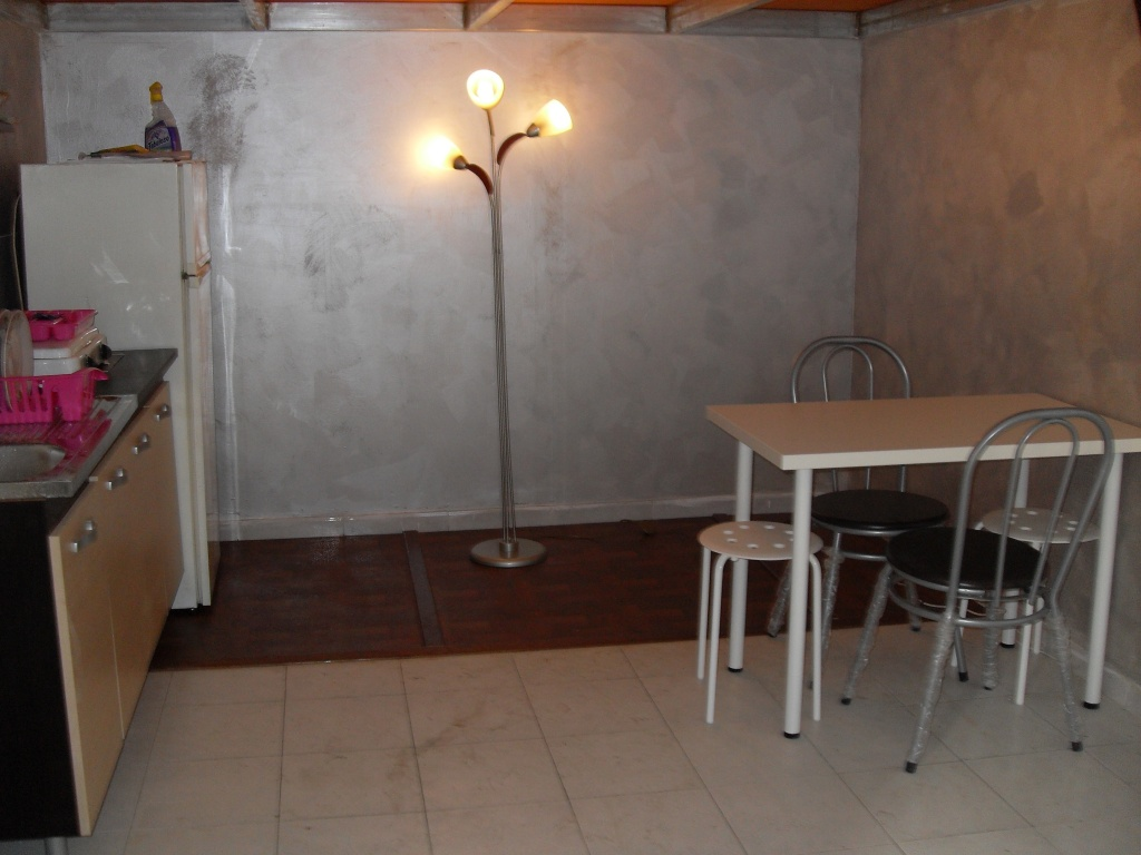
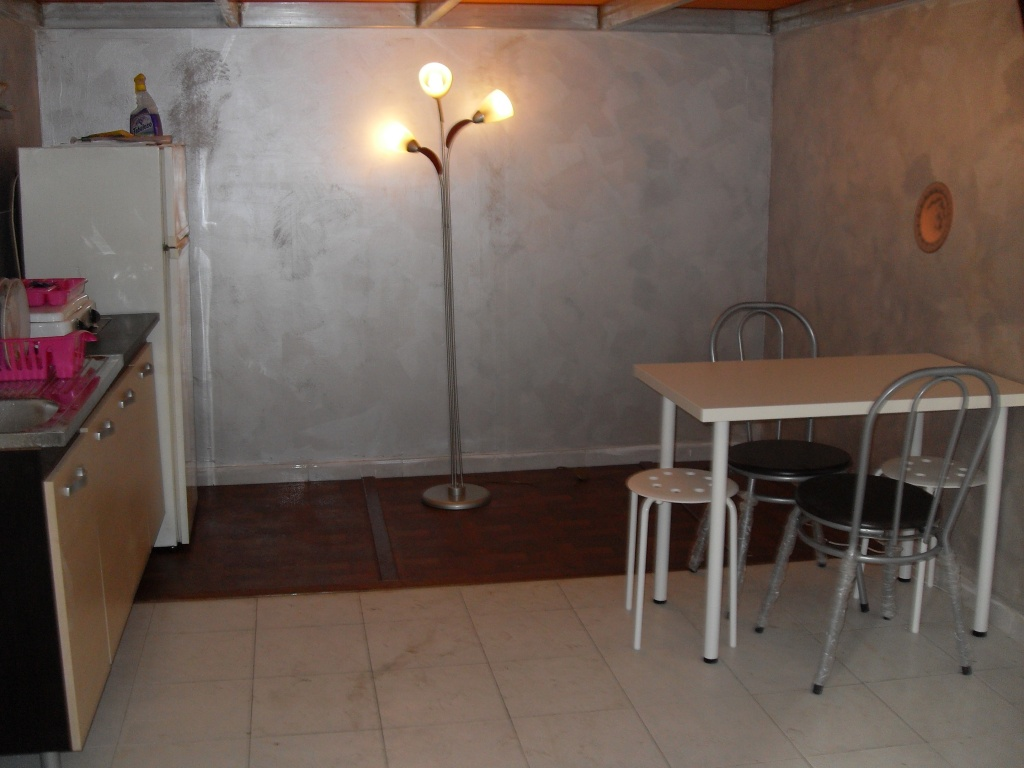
+ decorative plate [913,181,955,255]
